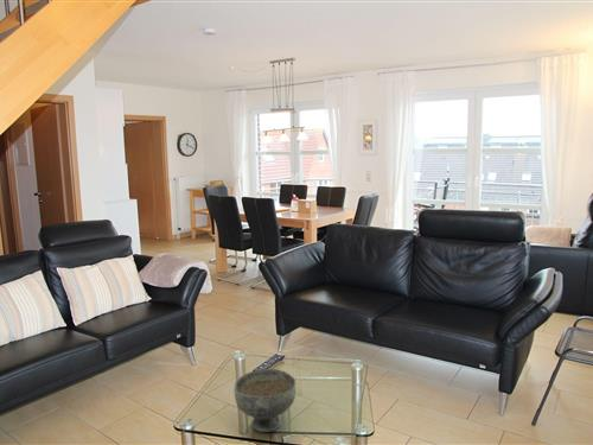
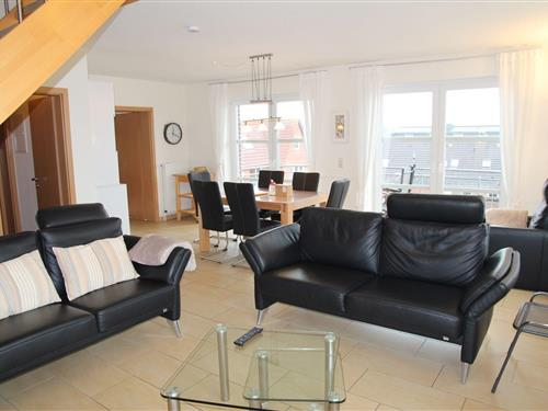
- decorative bowl [232,368,296,433]
